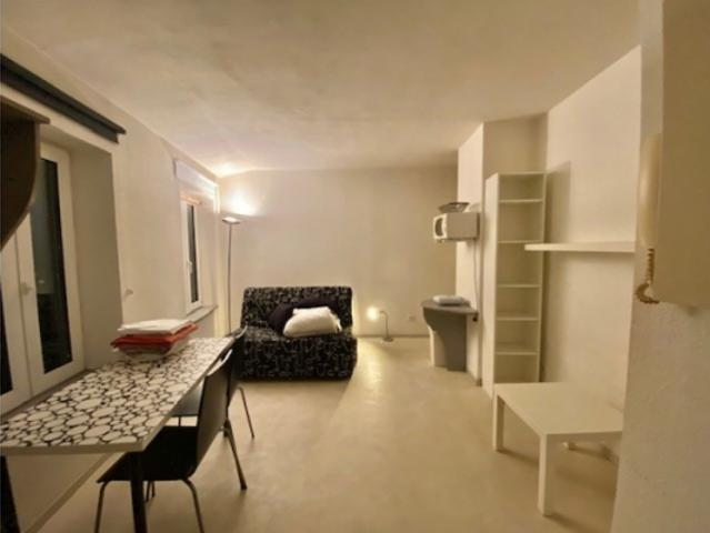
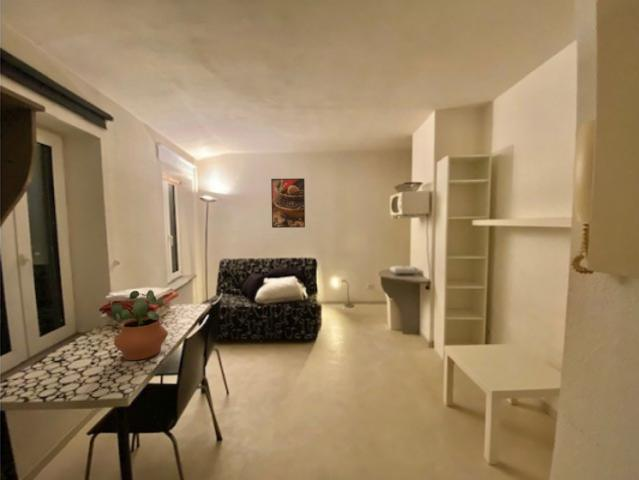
+ potted plant [109,289,172,361]
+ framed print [270,177,306,229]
